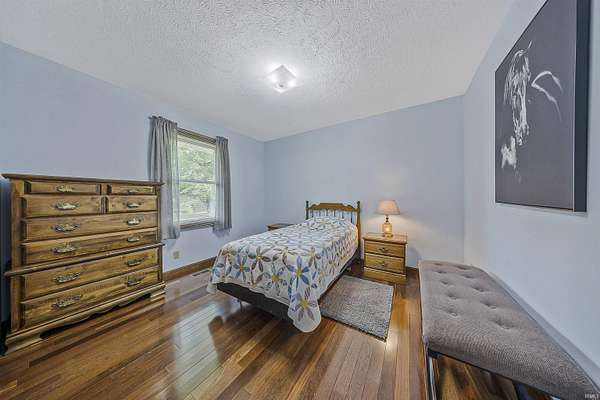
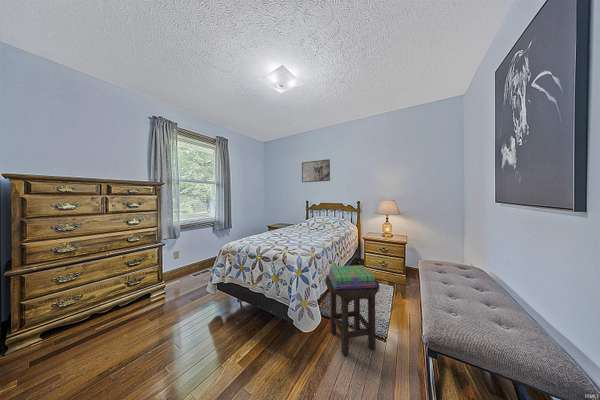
+ stool [324,273,380,357]
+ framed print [301,158,331,183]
+ stack of books [327,265,377,289]
